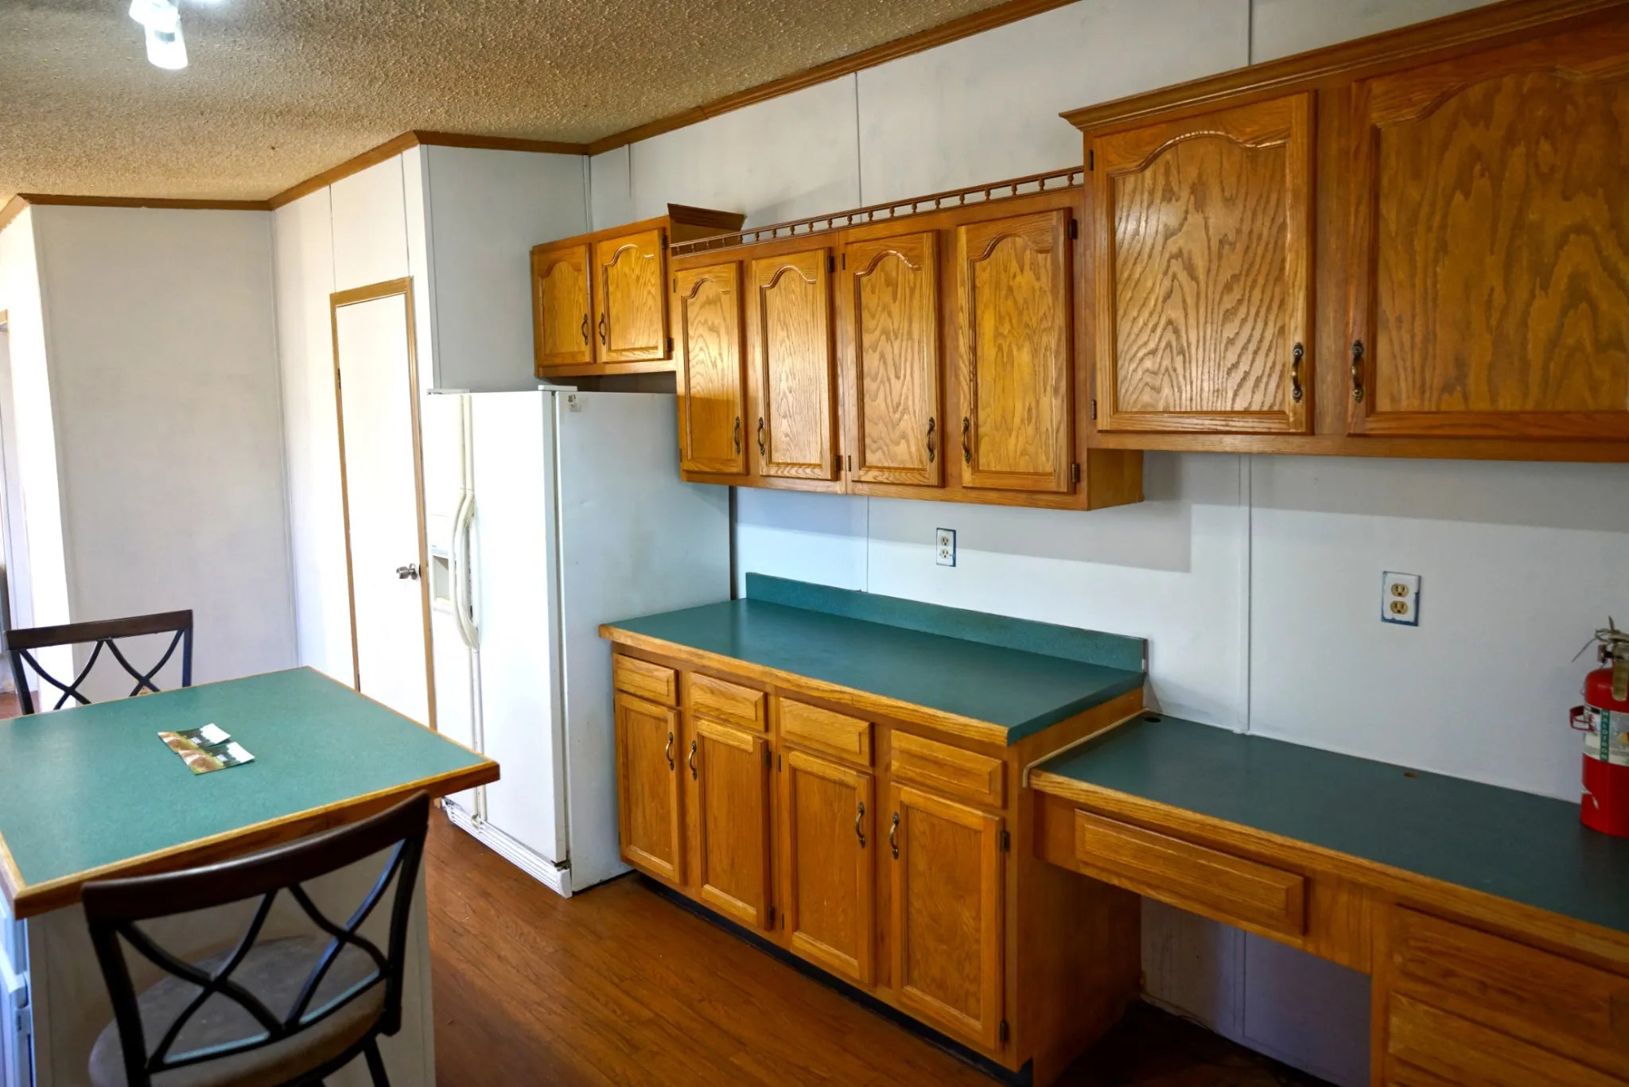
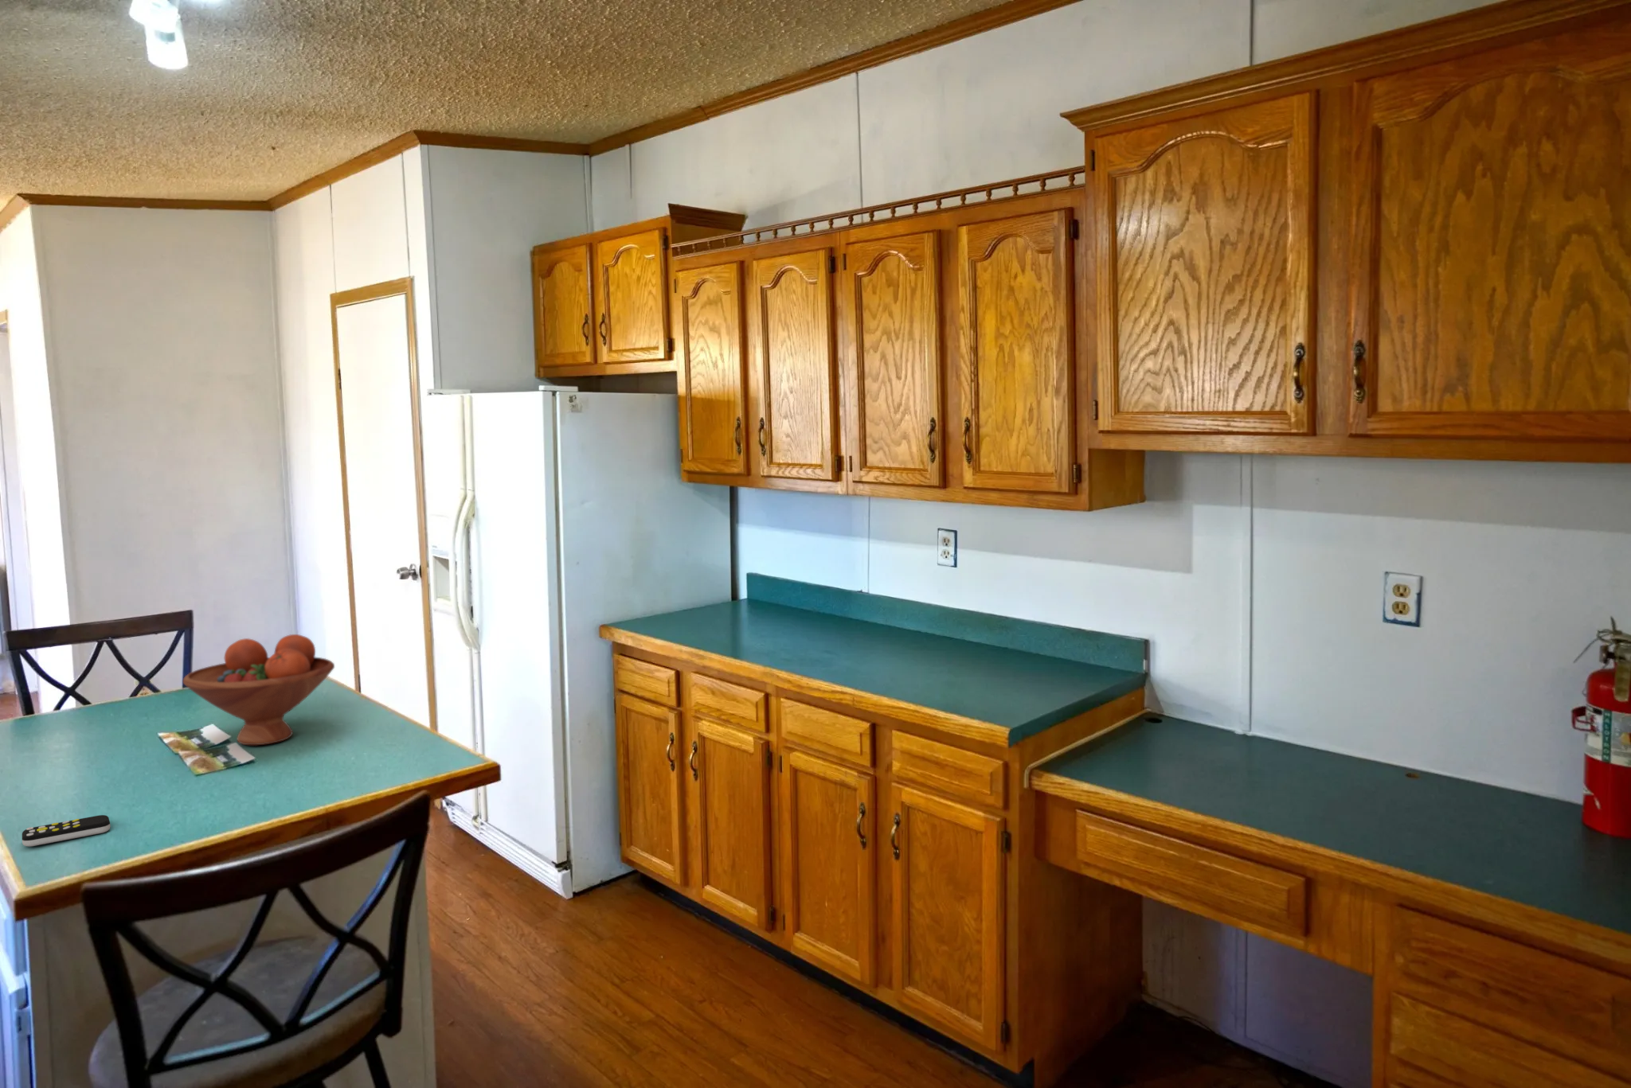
+ remote control [22,815,111,846]
+ fruit bowl [182,634,335,747]
